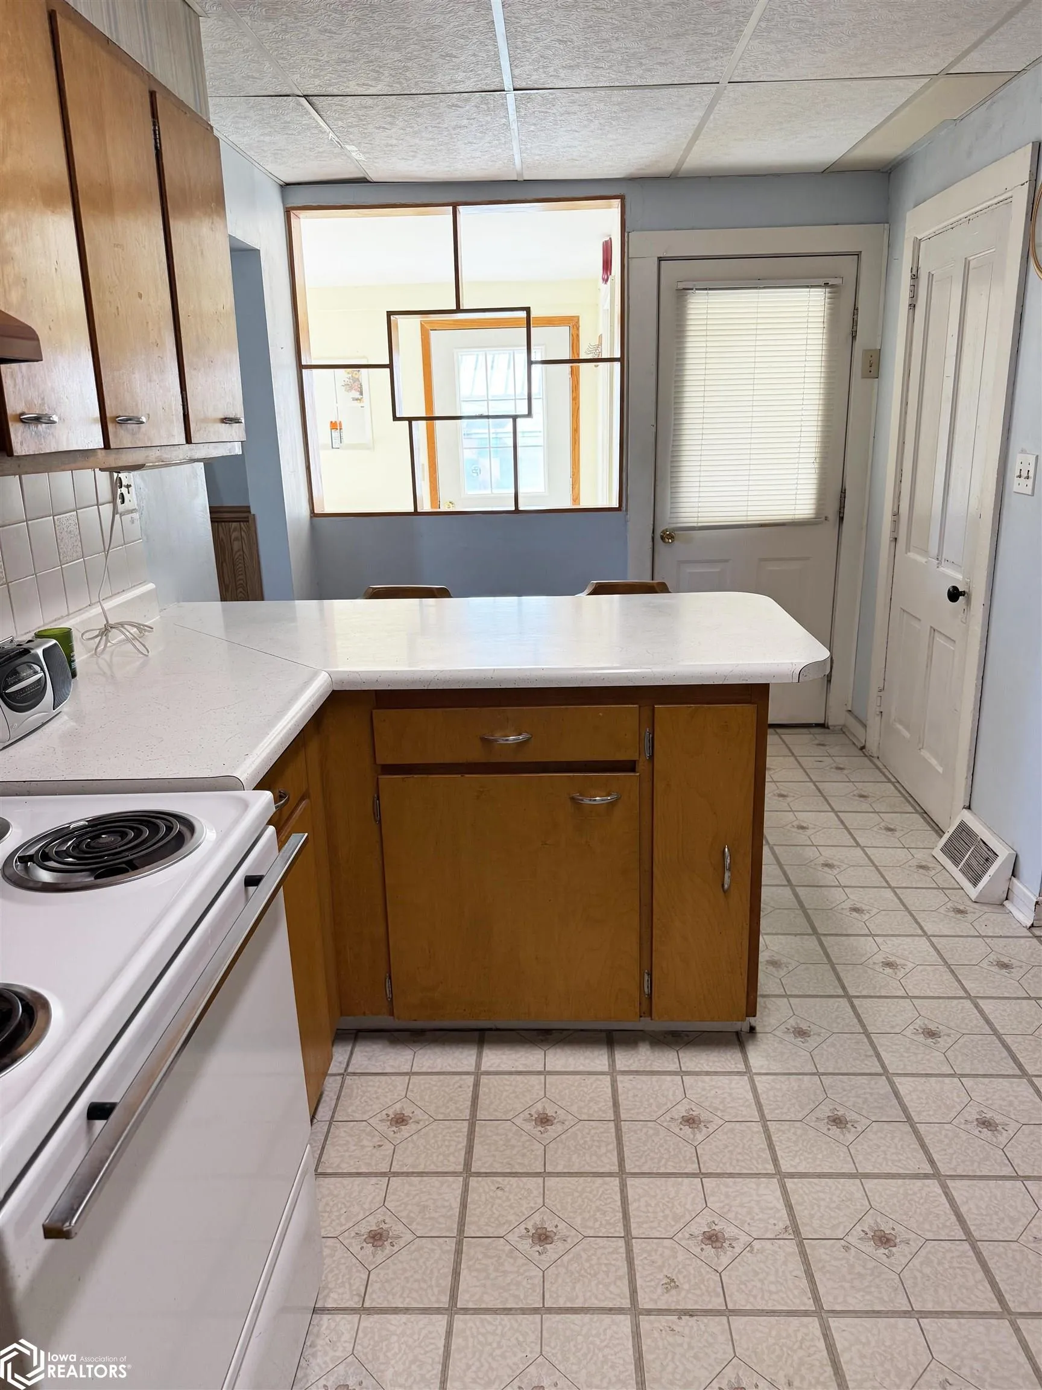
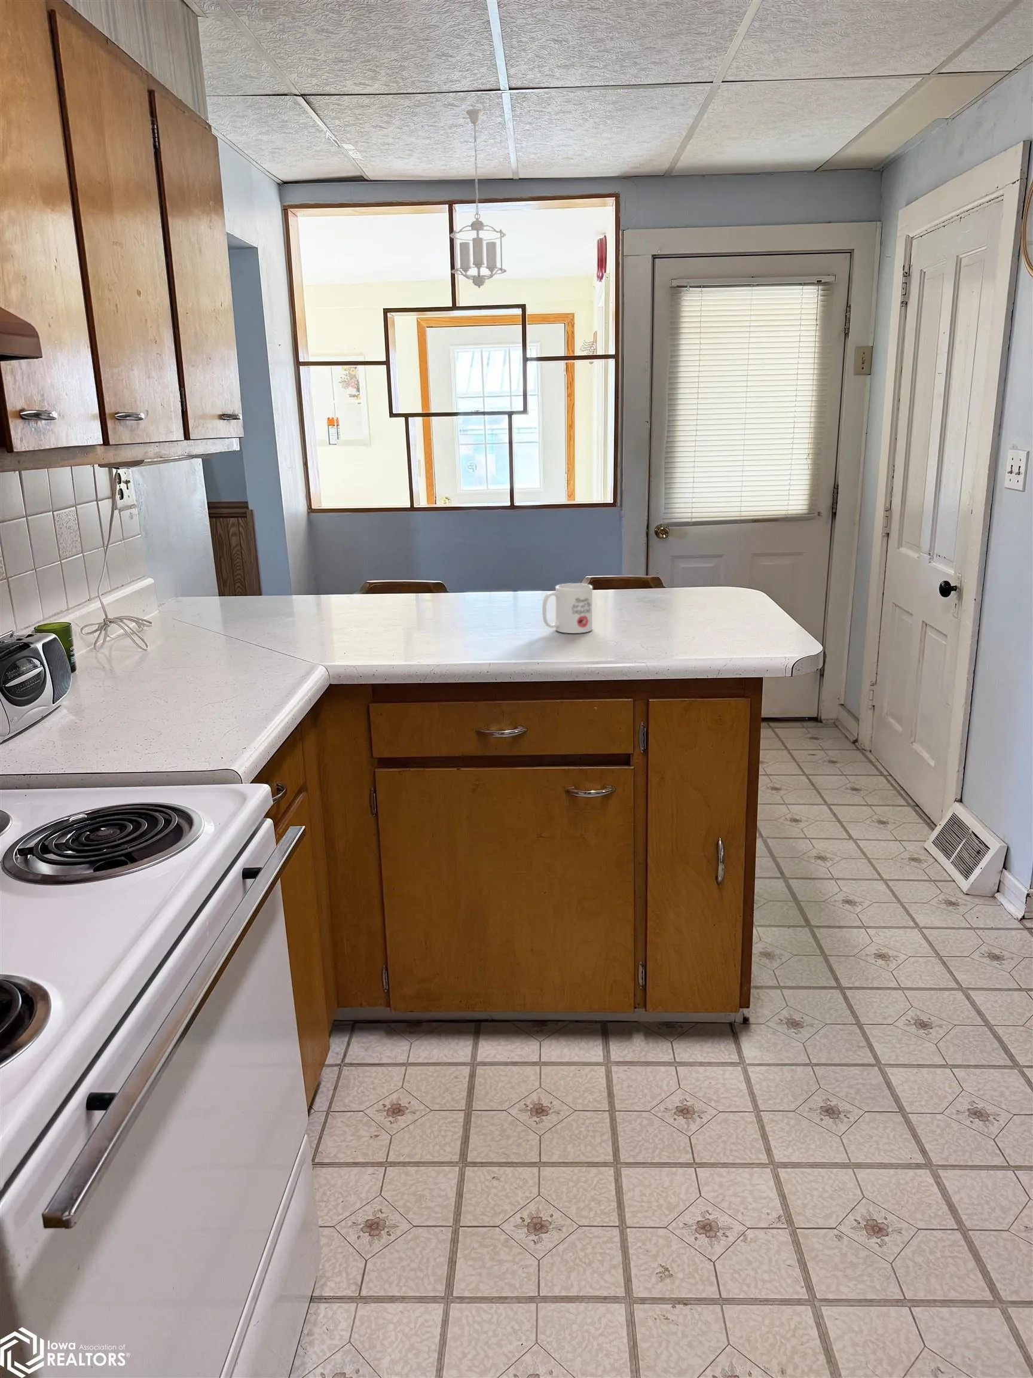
+ pendant light [449,109,508,289]
+ mug [541,583,594,634]
